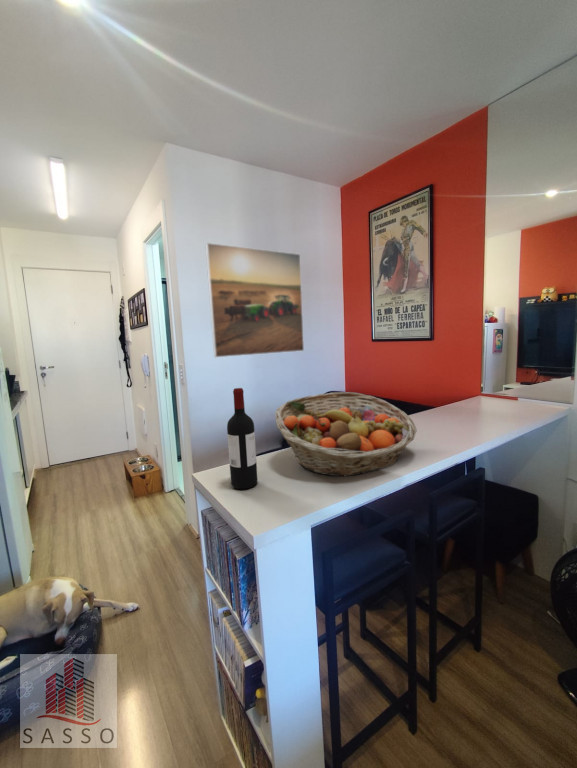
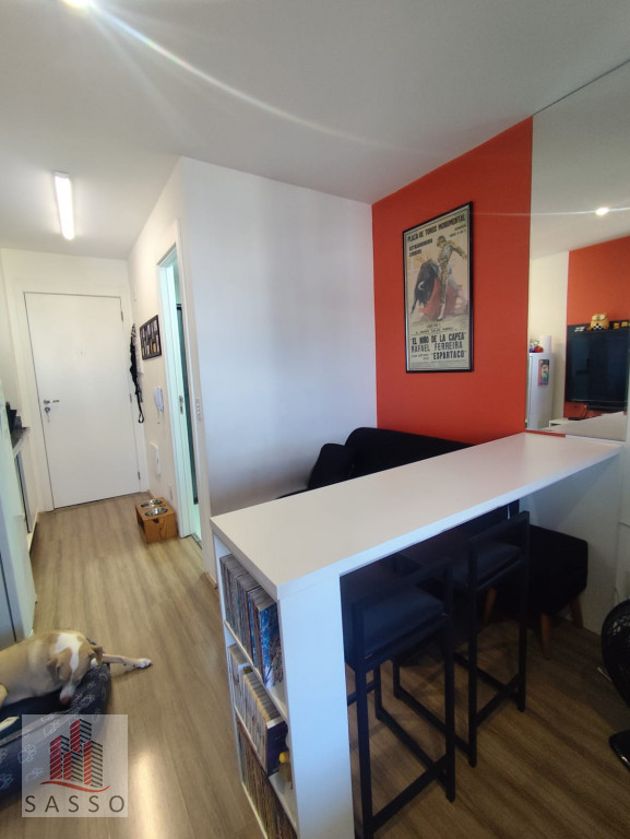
- wine bottle [226,387,258,490]
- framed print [205,242,305,358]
- fruit basket [274,391,418,477]
